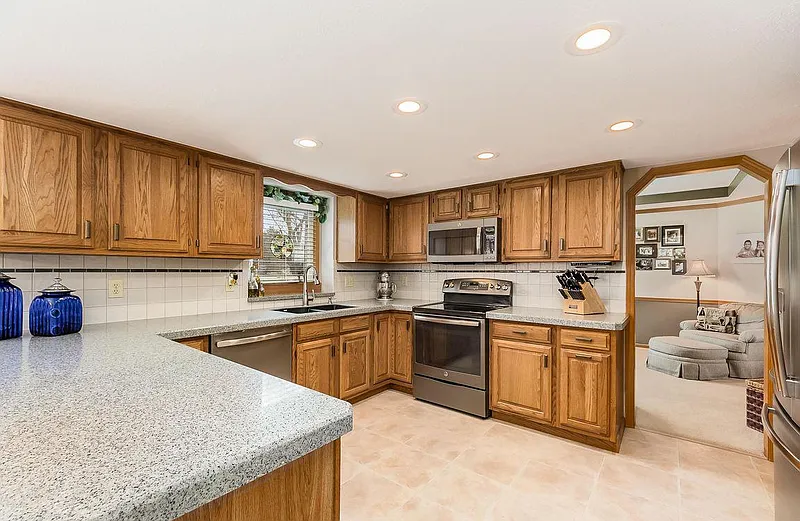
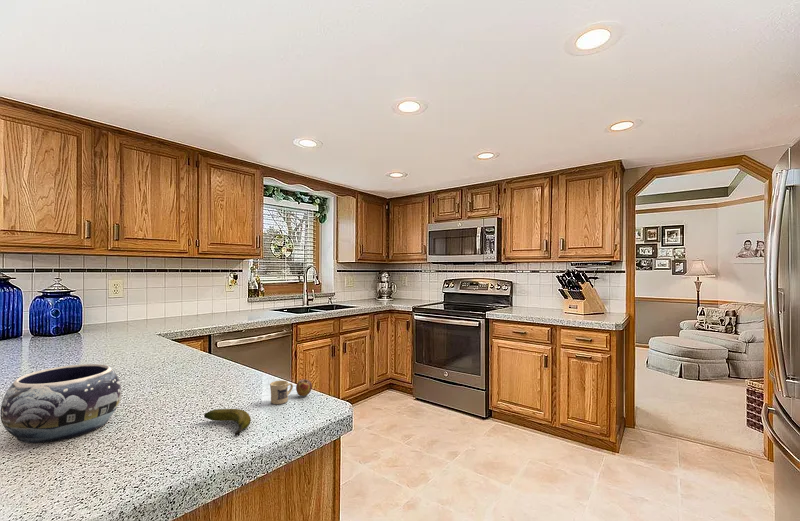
+ banana [203,408,252,437]
+ decorative bowl [0,363,122,444]
+ mug [269,378,313,405]
